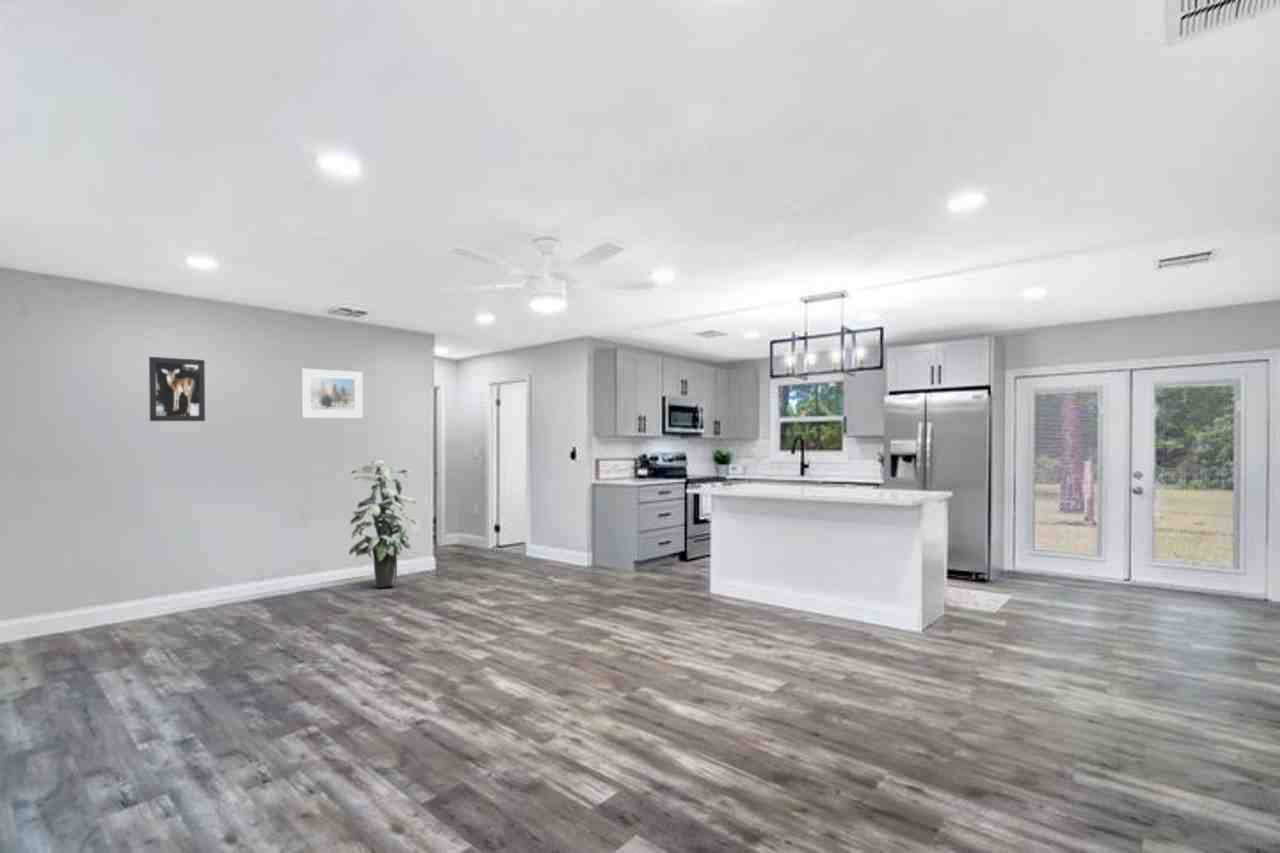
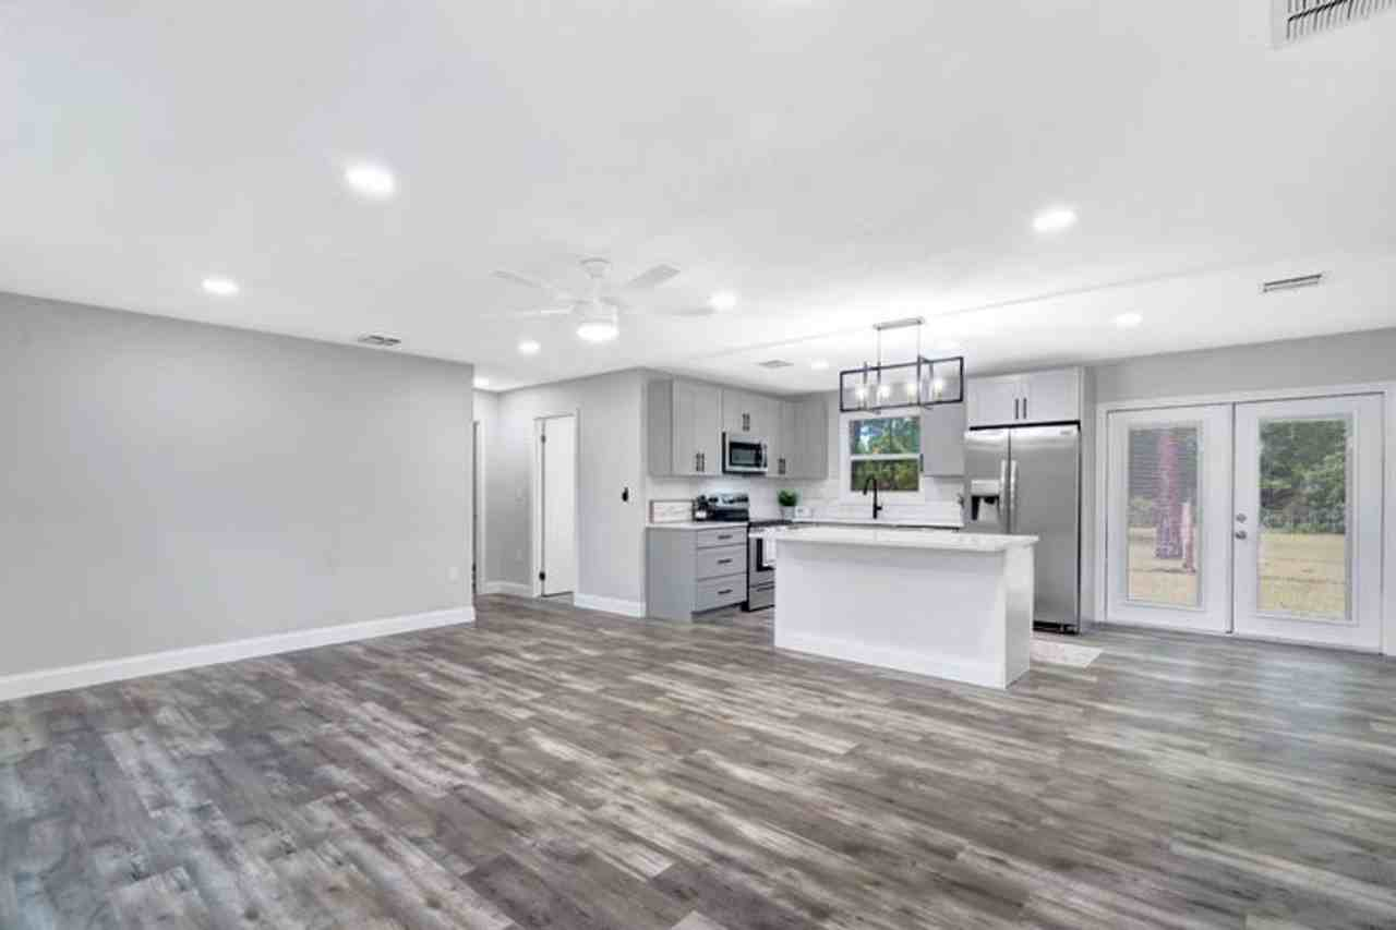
- wall art [148,356,206,422]
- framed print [300,367,364,419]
- indoor plant [348,459,418,589]
